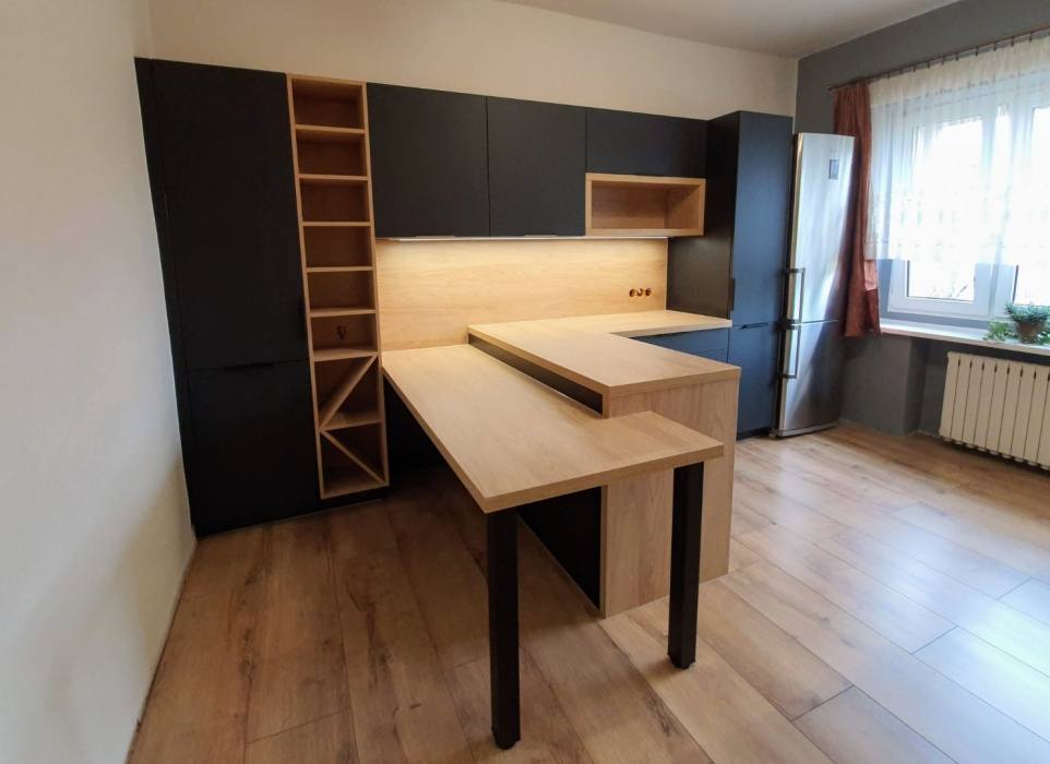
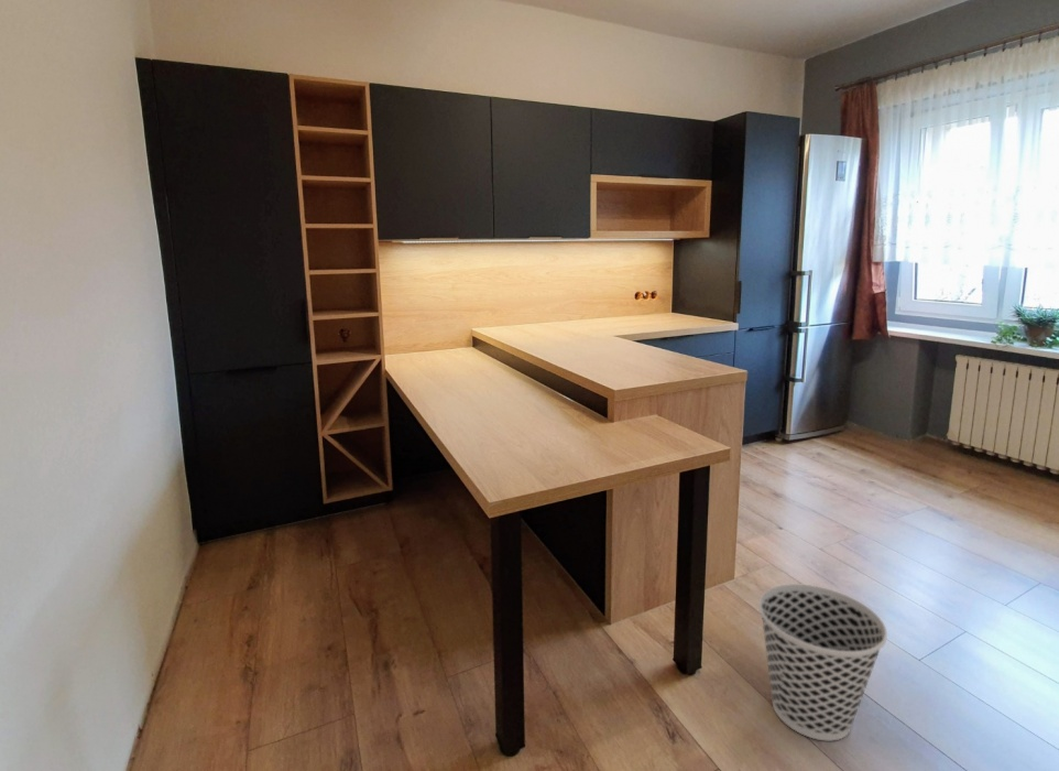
+ wastebasket [757,583,888,741]
